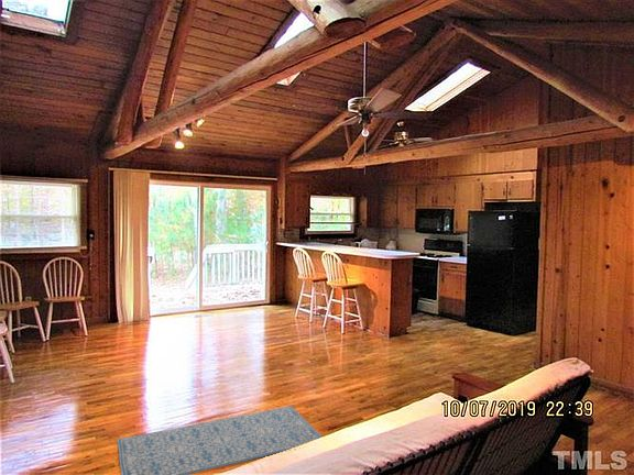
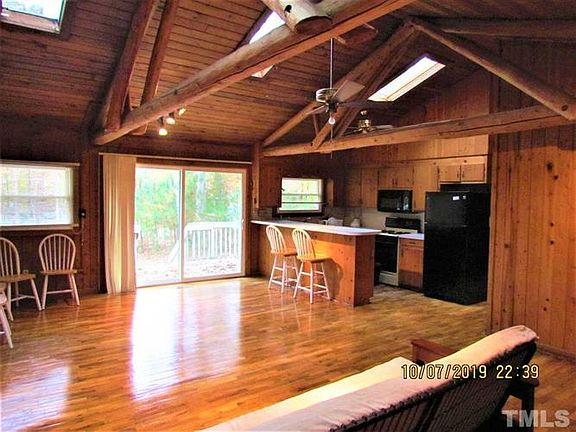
- rug [117,405,324,475]
